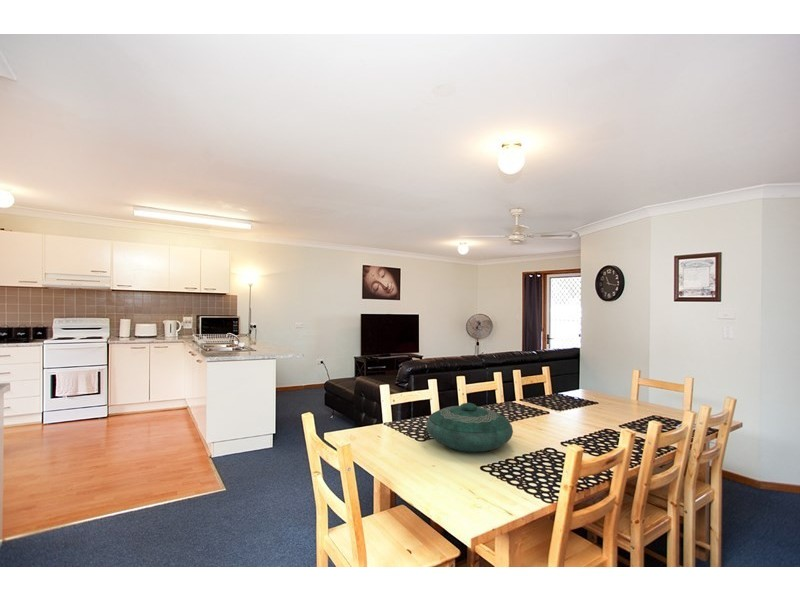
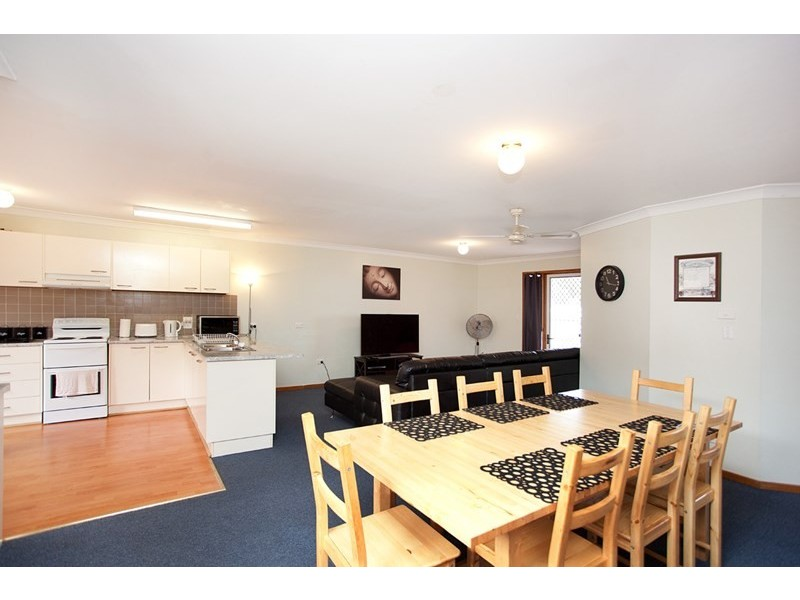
- decorative bowl [425,402,514,454]
